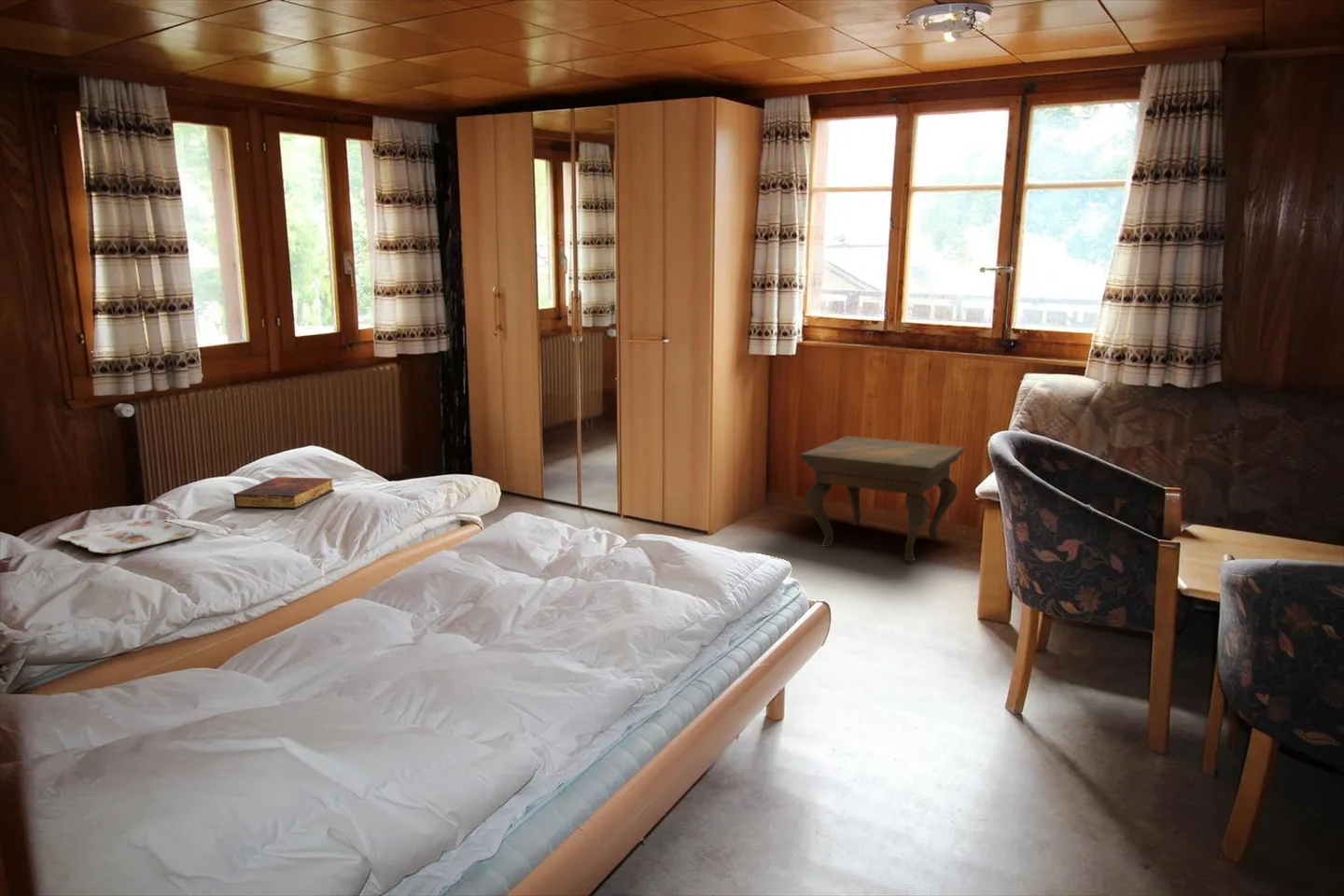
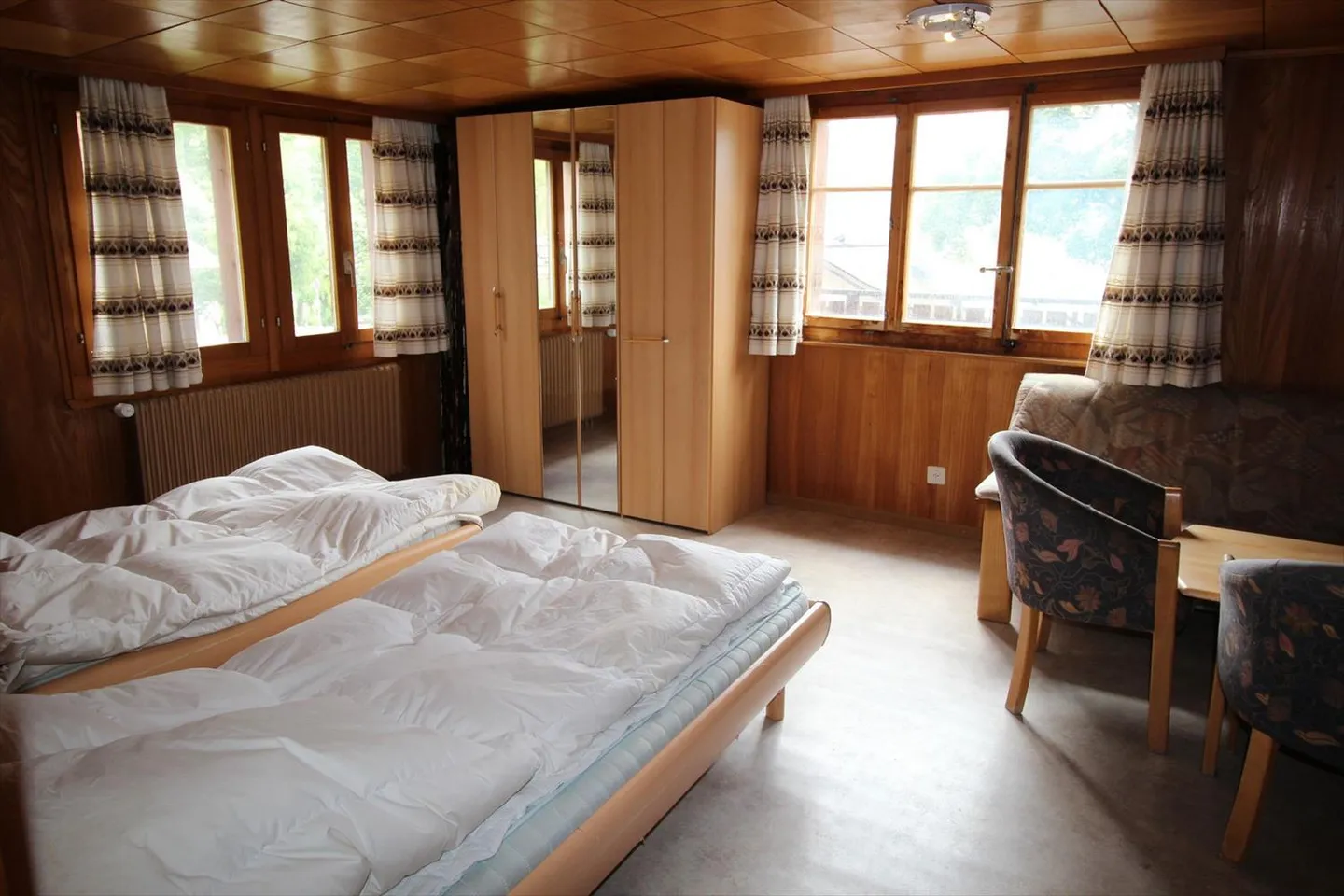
- serving tray [57,517,197,554]
- book [232,476,335,510]
- side table [800,435,965,562]
